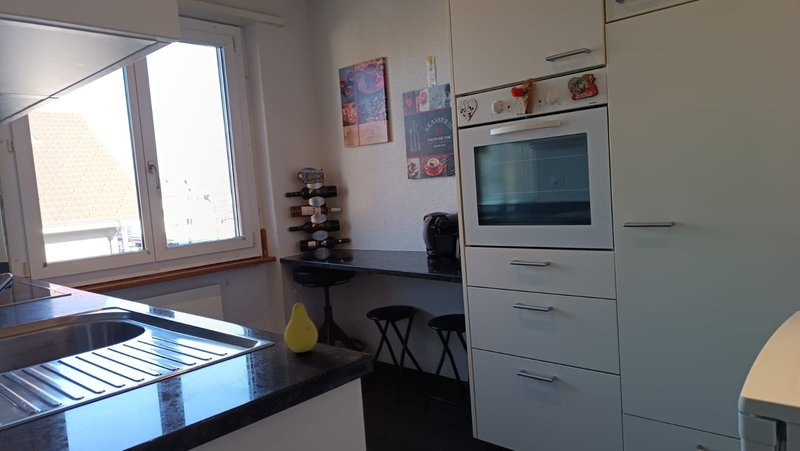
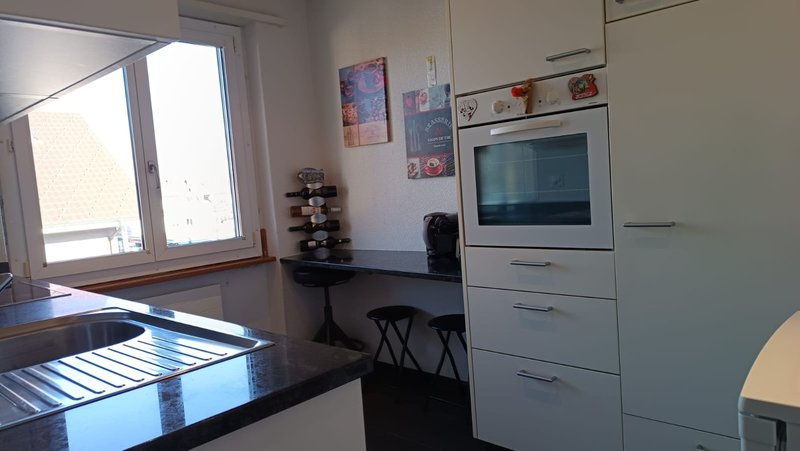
- fruit [283,289,319,353]
